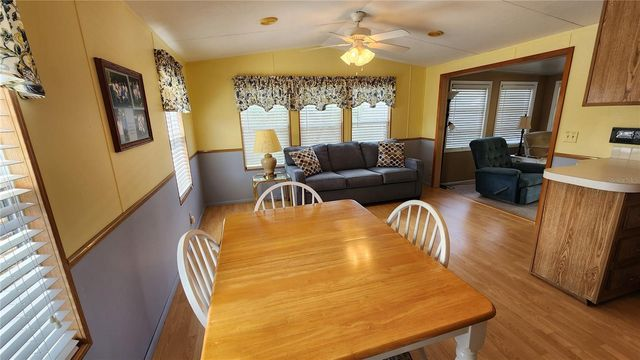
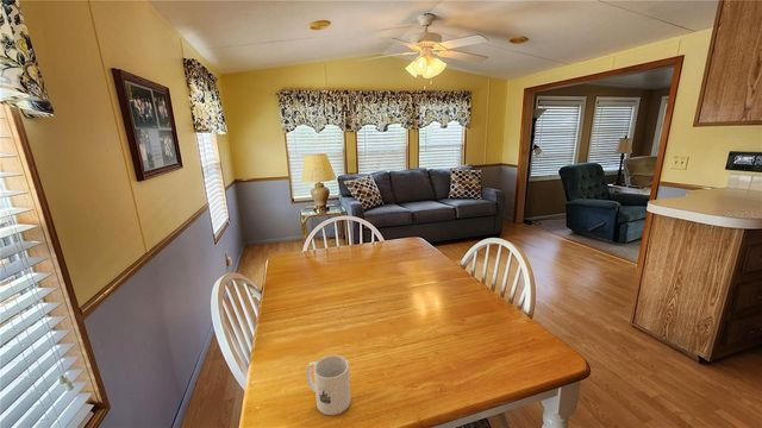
+ mug [305,354,352,416]
